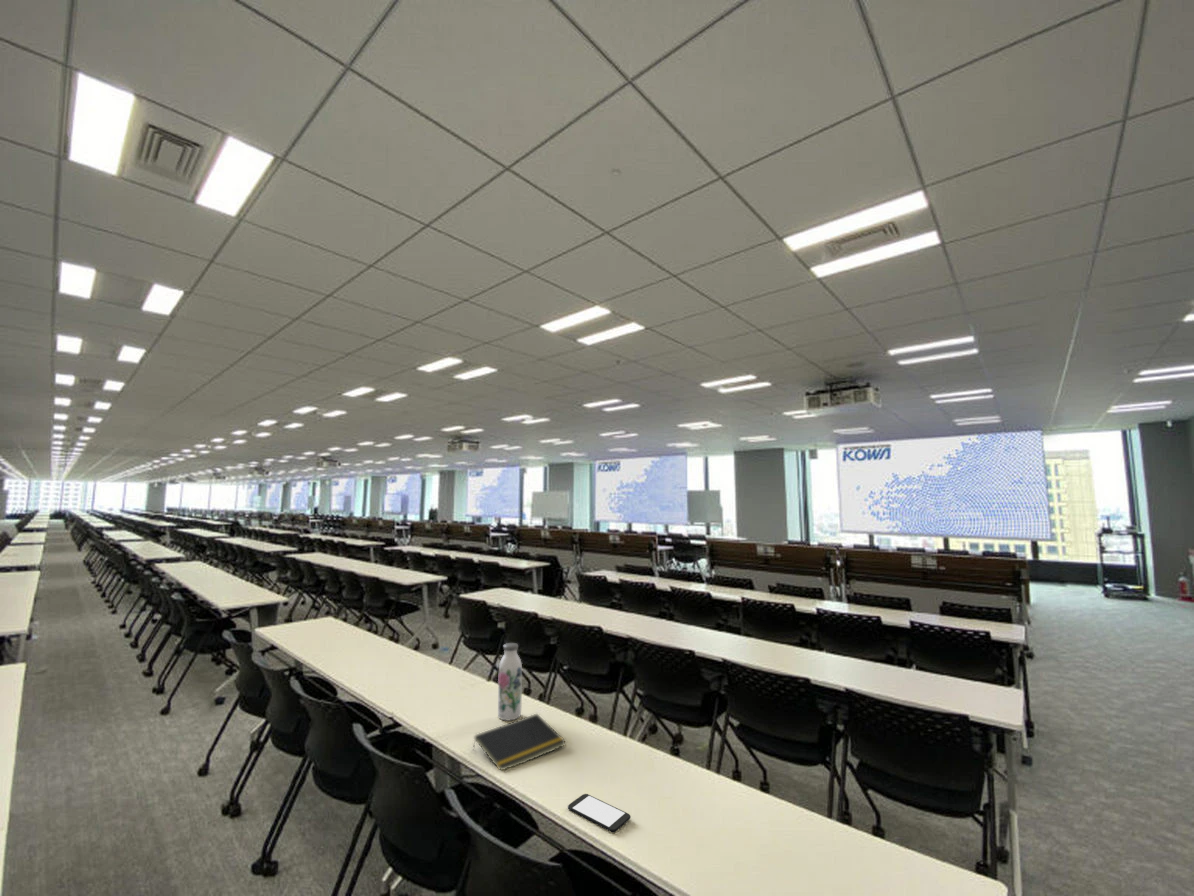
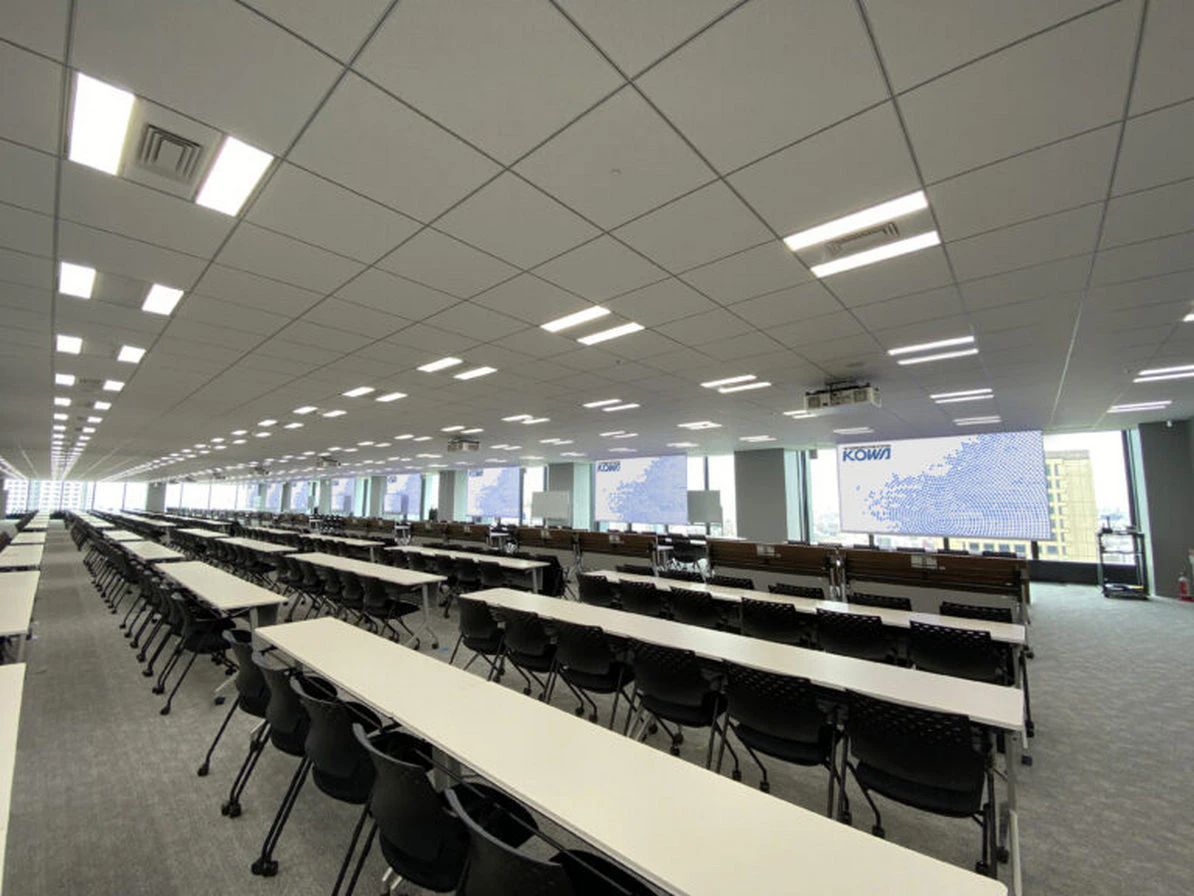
- smartphone [567,793,632,833]
- water bottle [497,642,523,722]
- notepad [472,713,567,771]
